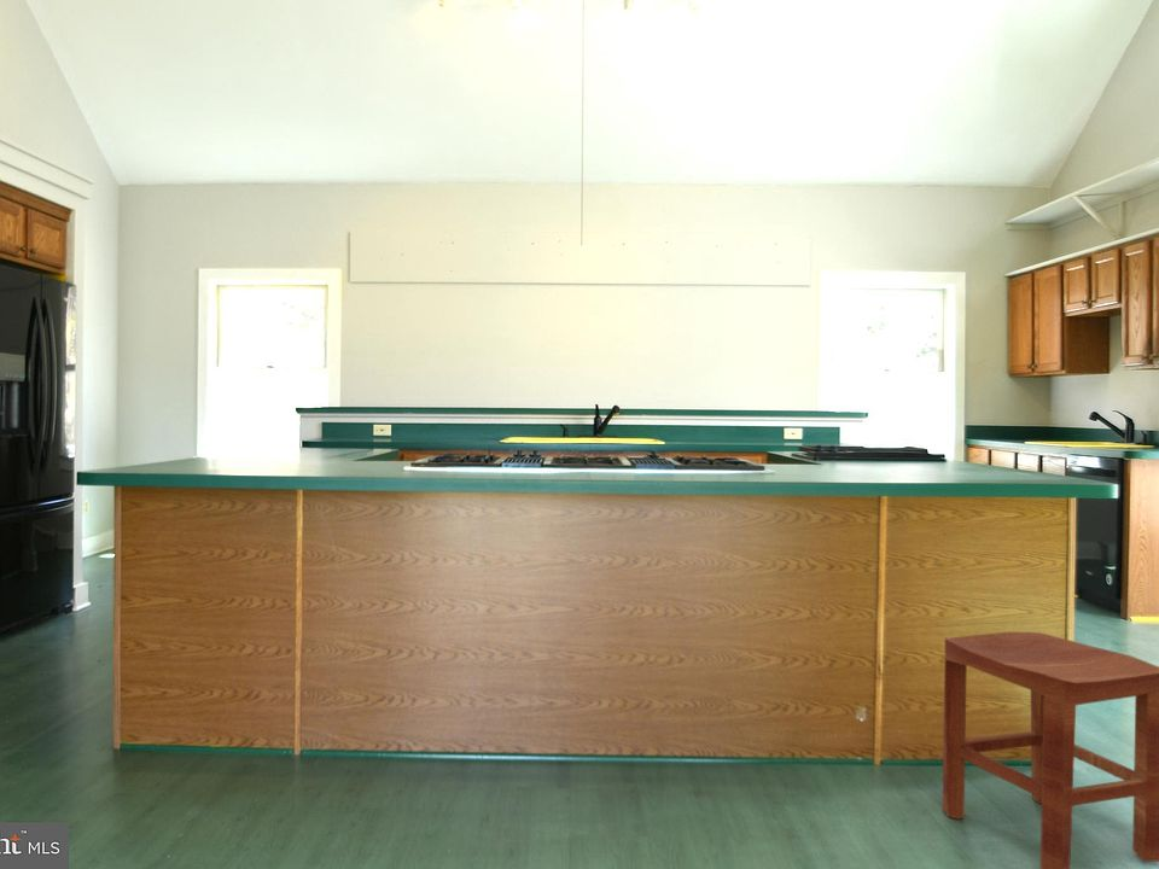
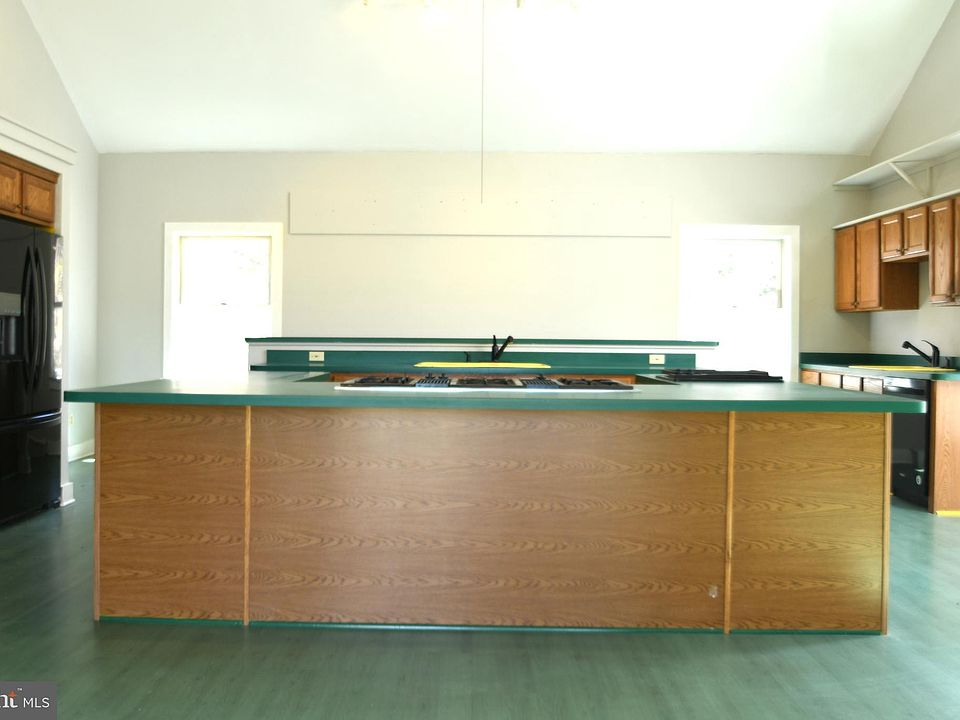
- stool [942,631,1159,869]
